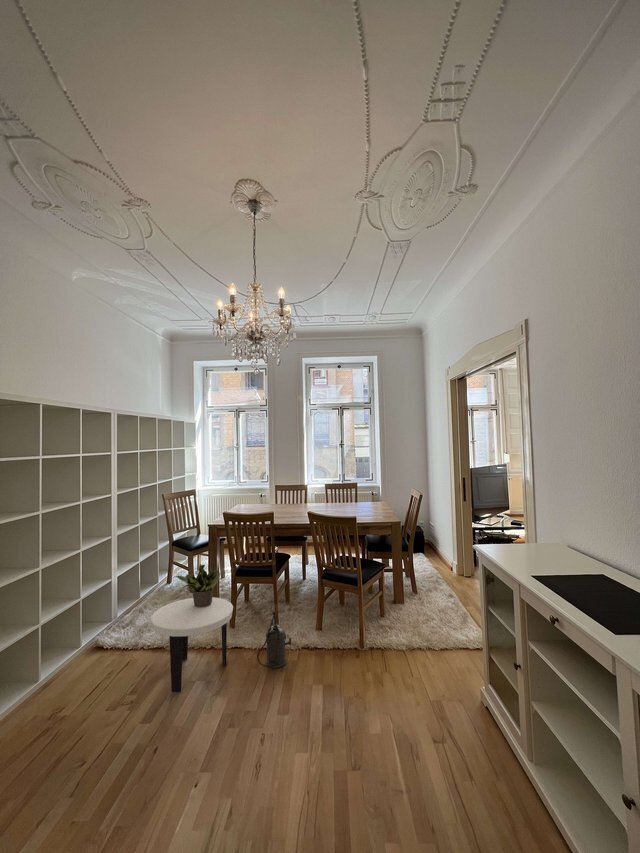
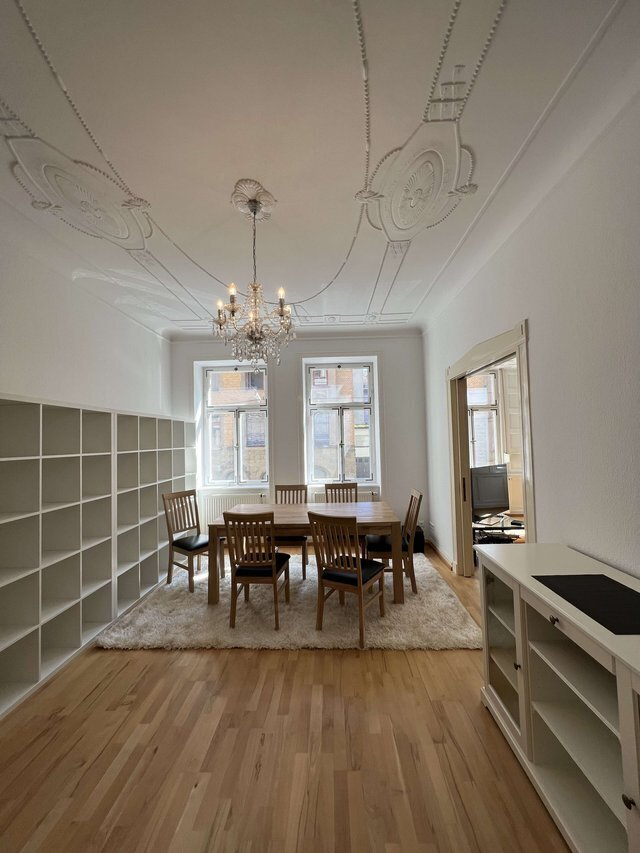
- potted plant [175,562,221,607]
- oil lamp [256,610,292,669]
- side table [150,597,234,693]
